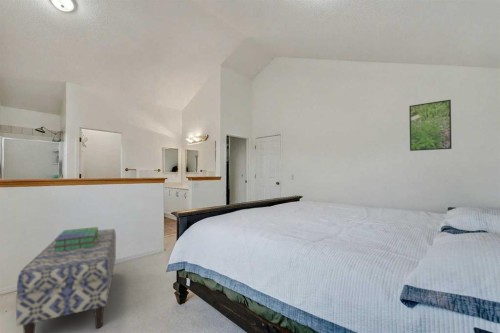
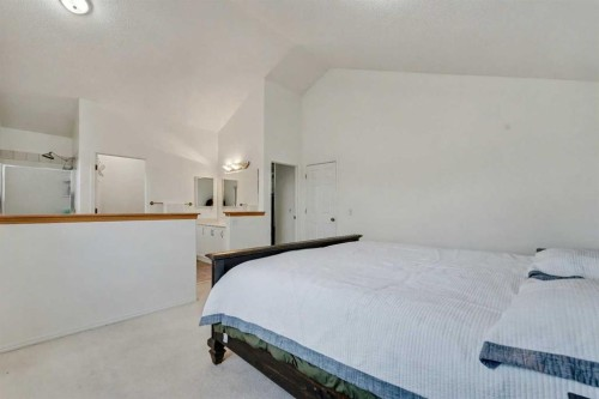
- stack of books [53,226,99,252]
- bench [15,228,117,333]
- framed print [408,99,453,152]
